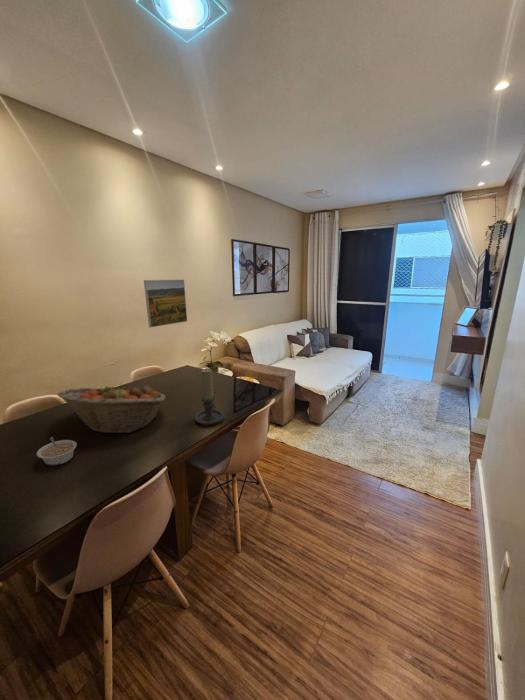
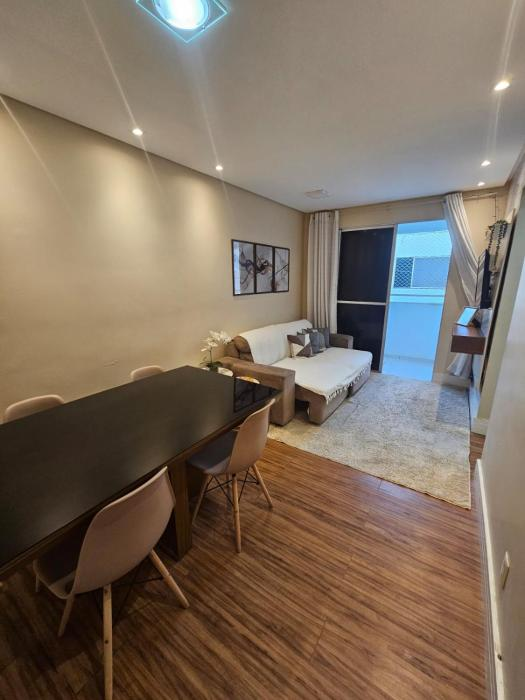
- fruit basket [56,382,167,434]
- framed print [143,279,188,328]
- candle holder [193,368,225,426]
- legume [36,436,78,466]
